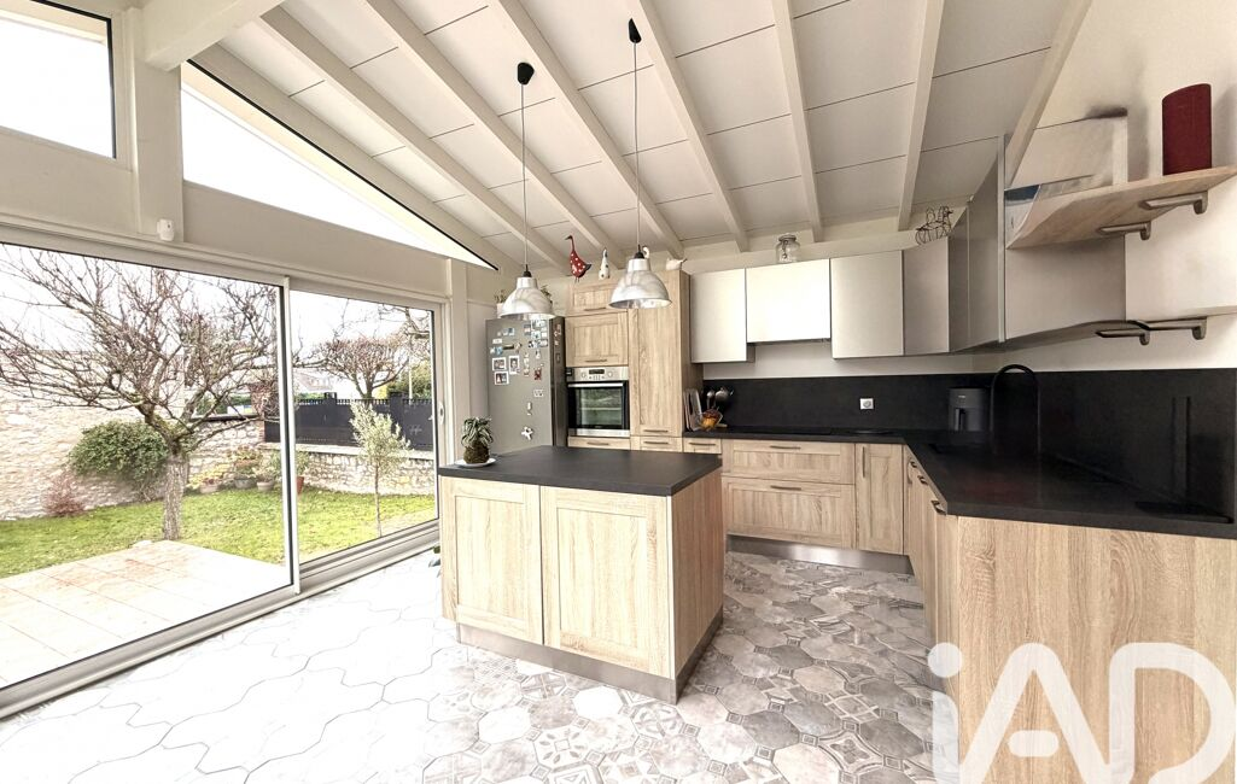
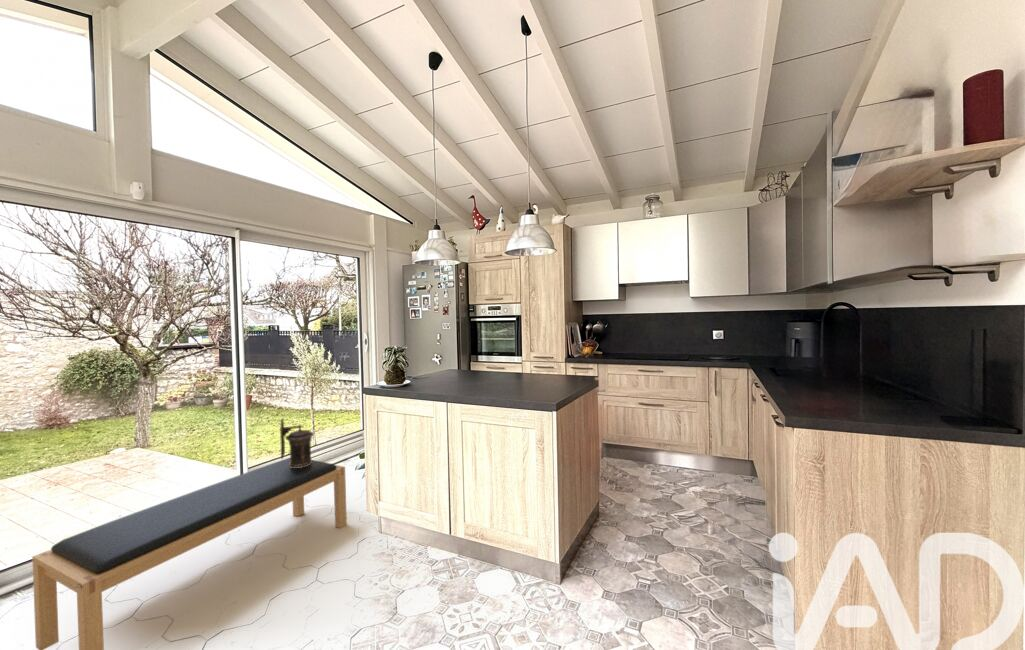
+ lantern [279,417,315,468]
+ bench [31,457,348,650]
